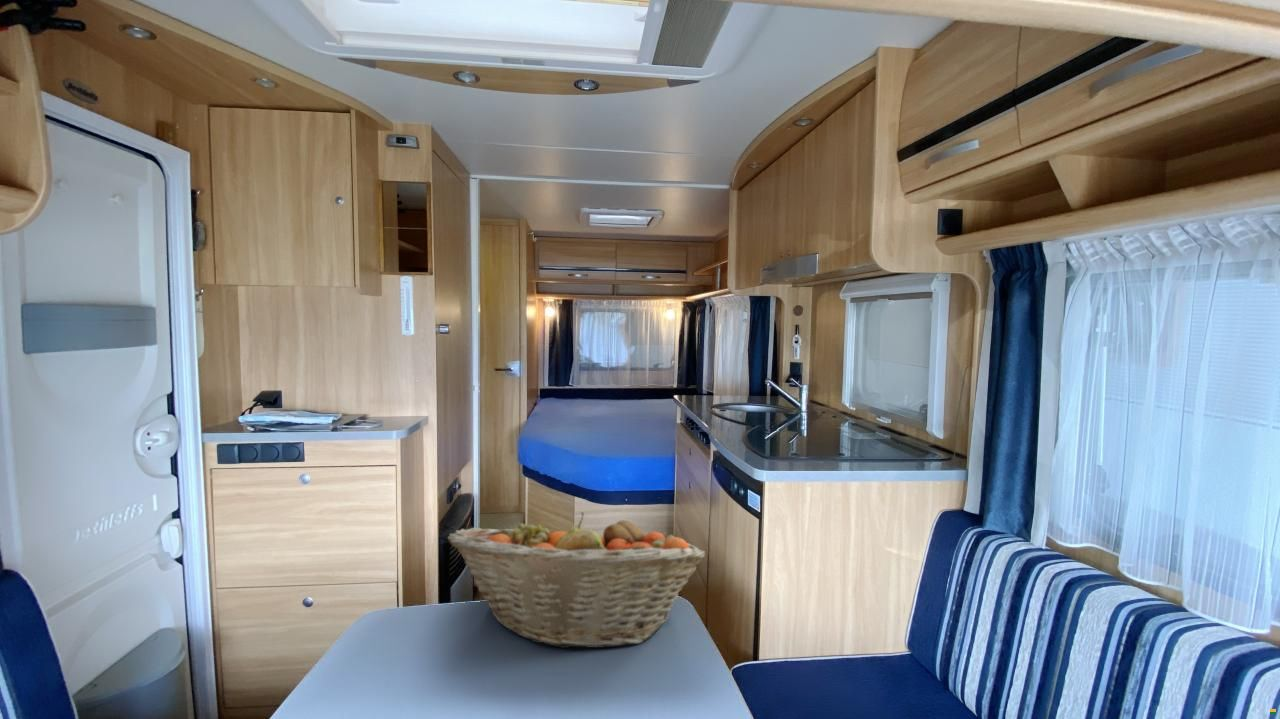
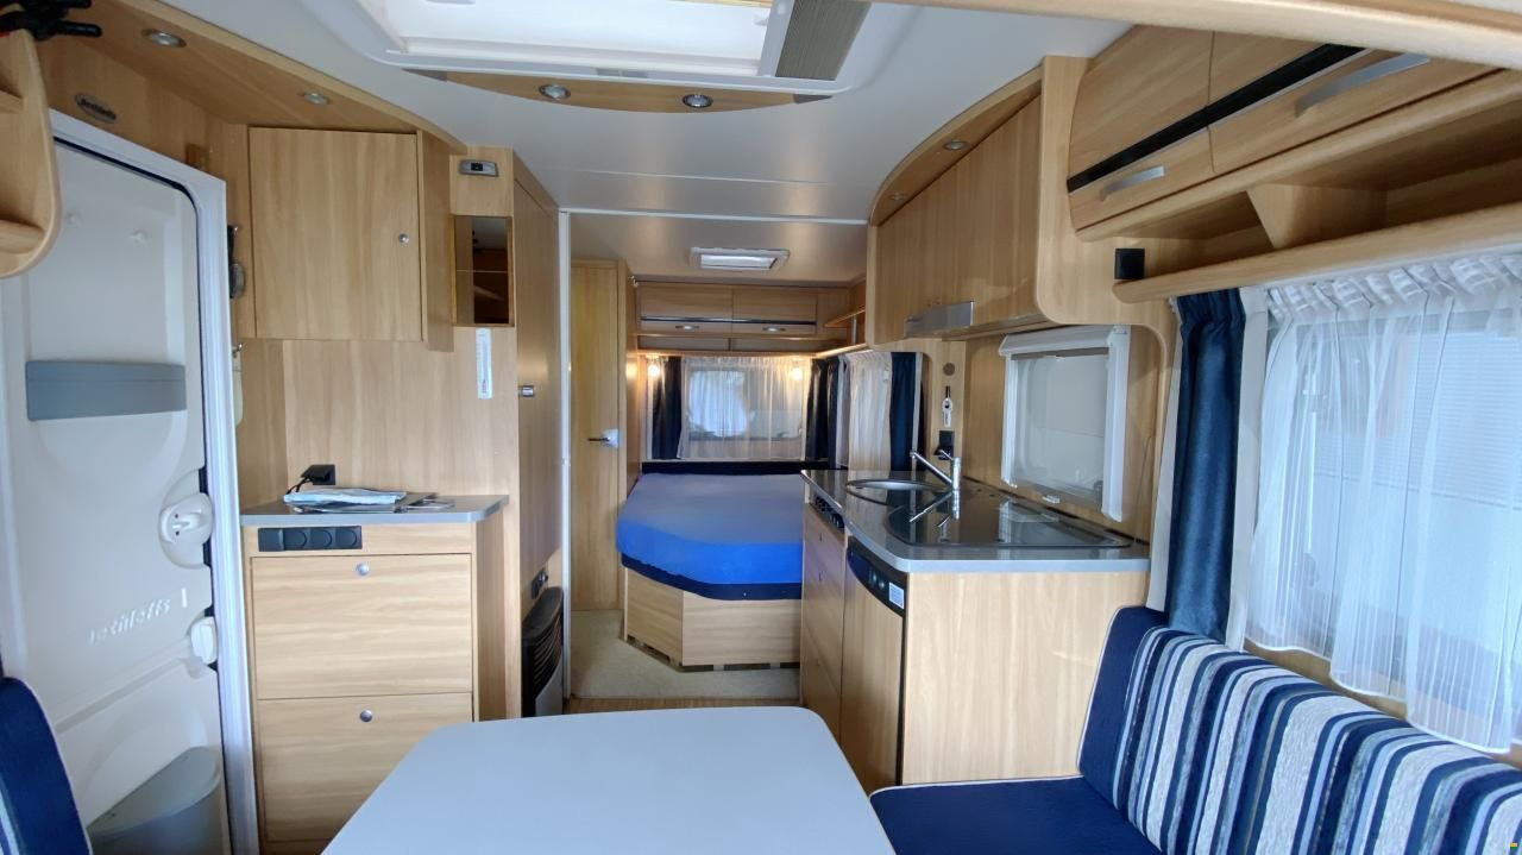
- fruit basket [447,511,706,649]
